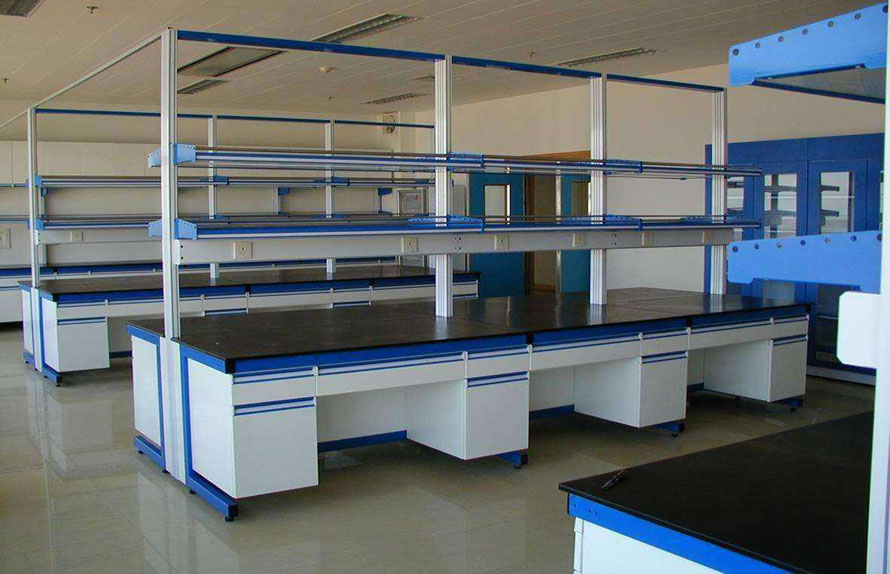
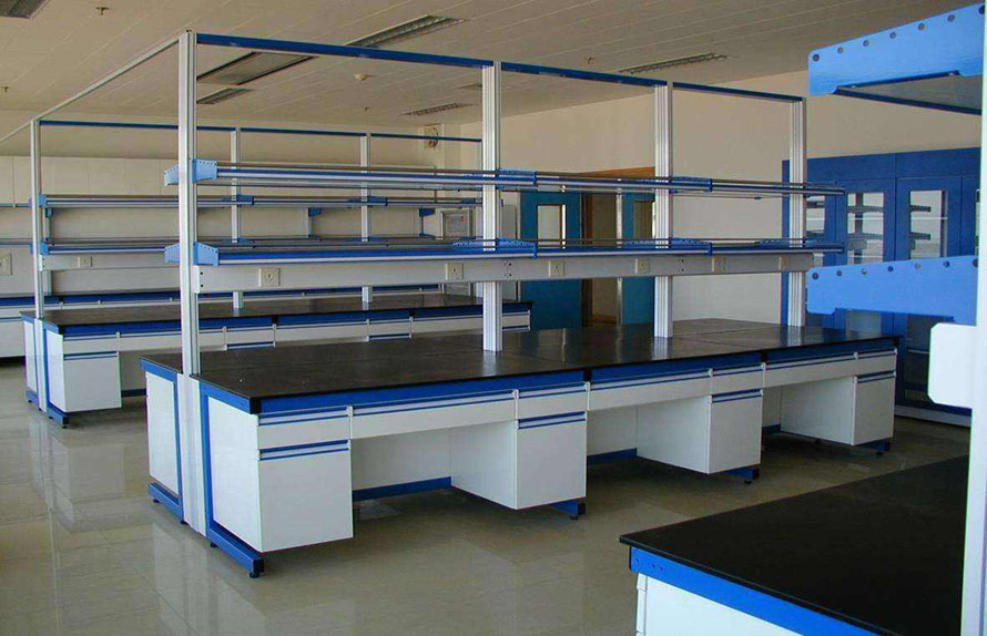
- pen [602,469,627,489]
